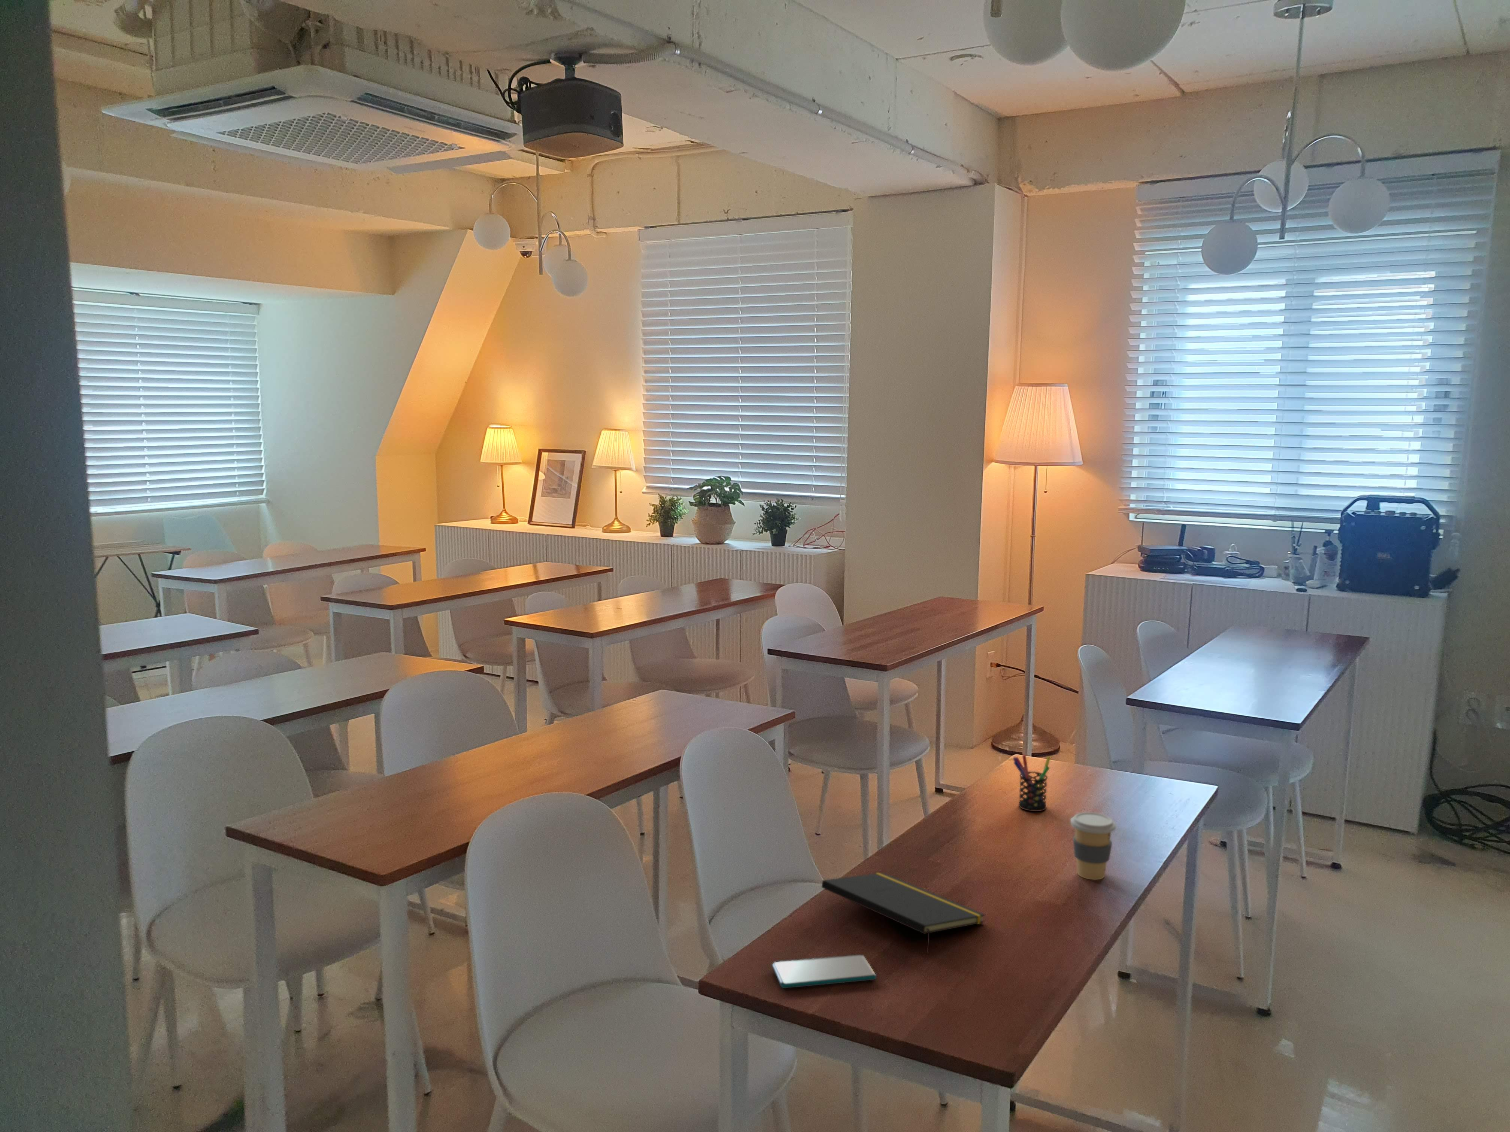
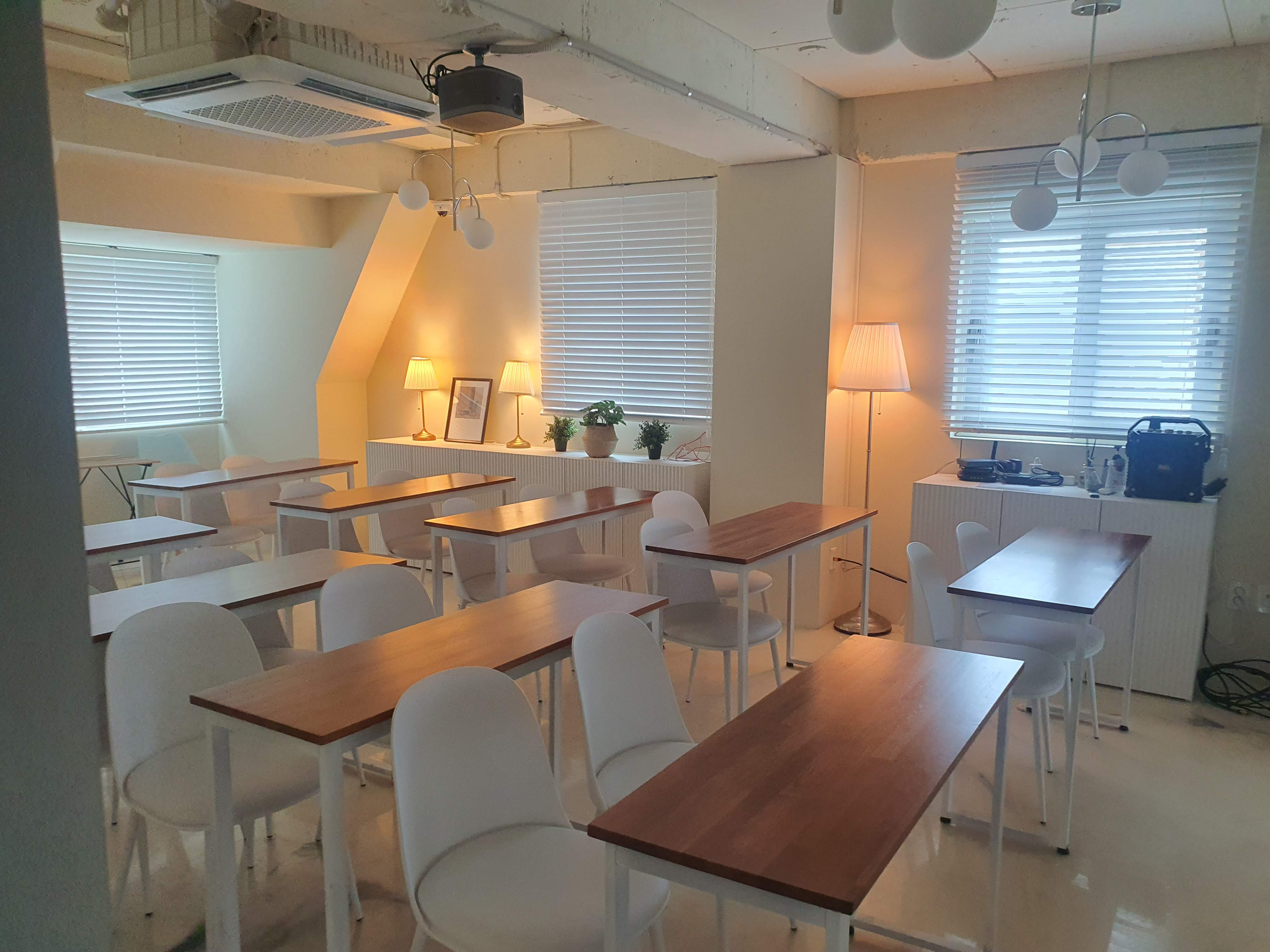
- pen holder [1012,754,1051,812]
- coffee cup [1070,812,1116,880]
- notepad [822,873,986,955]
- smartphone [772,954,876,988]
